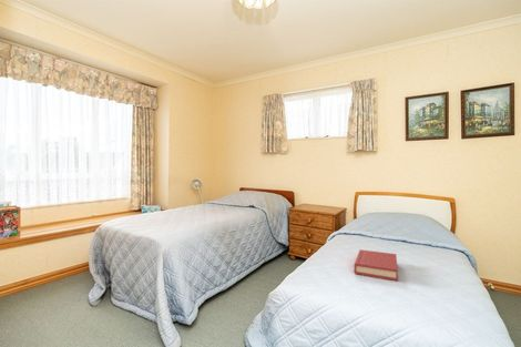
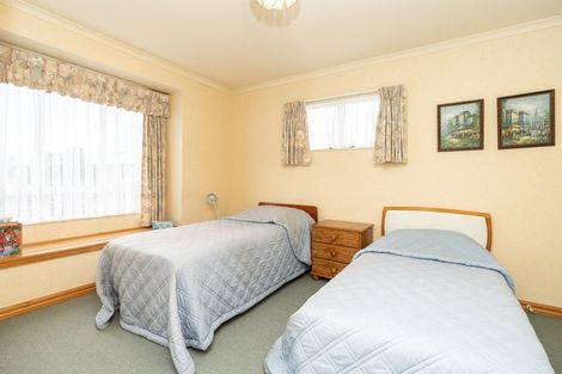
- hardback book [354,248,399,282]
